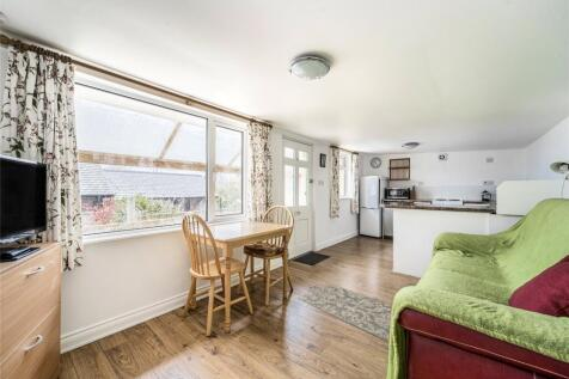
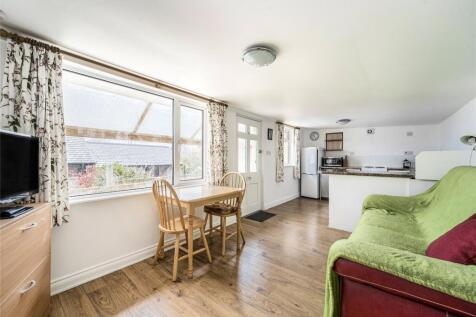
- rug [296,282,393,343]
